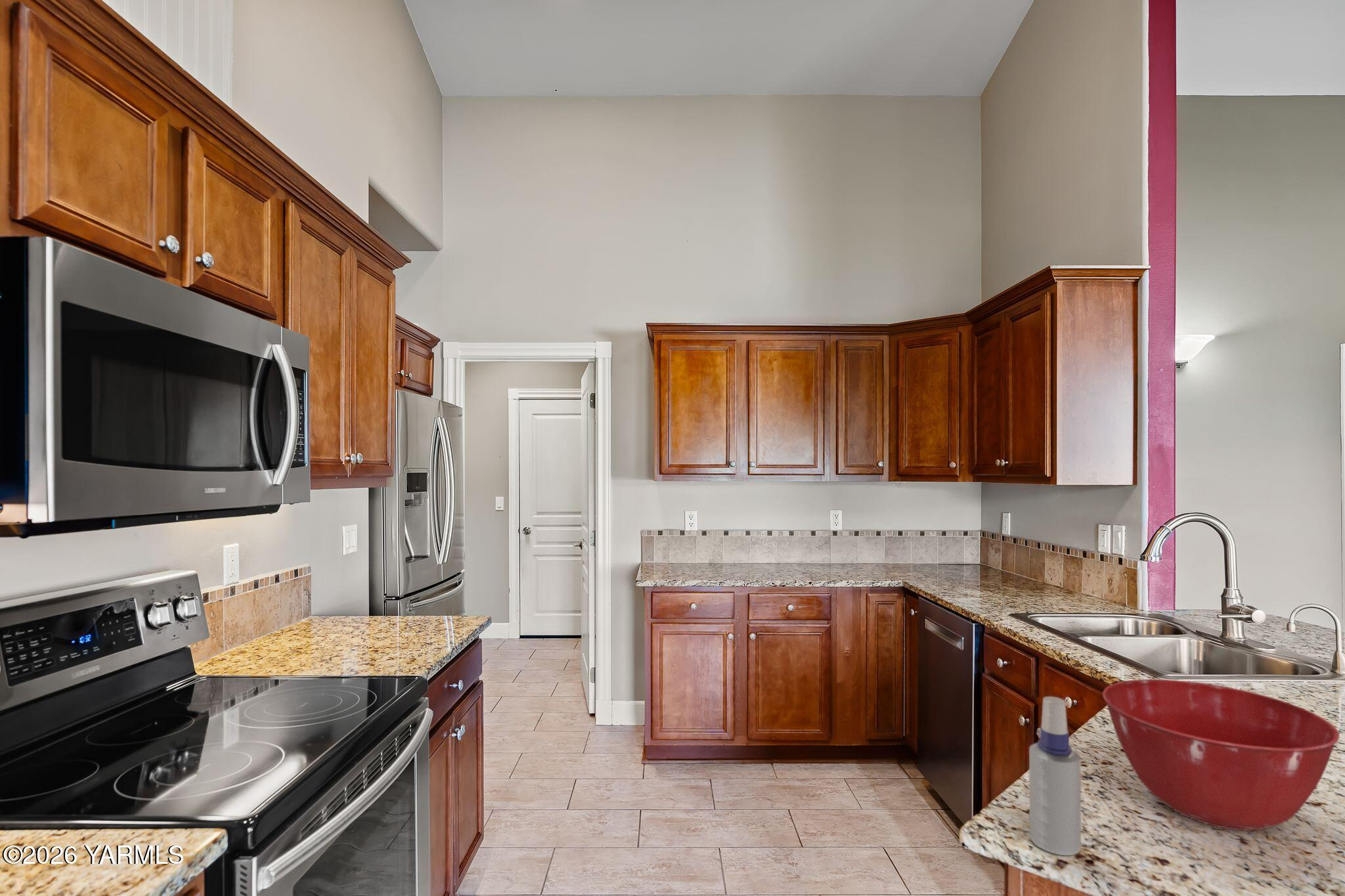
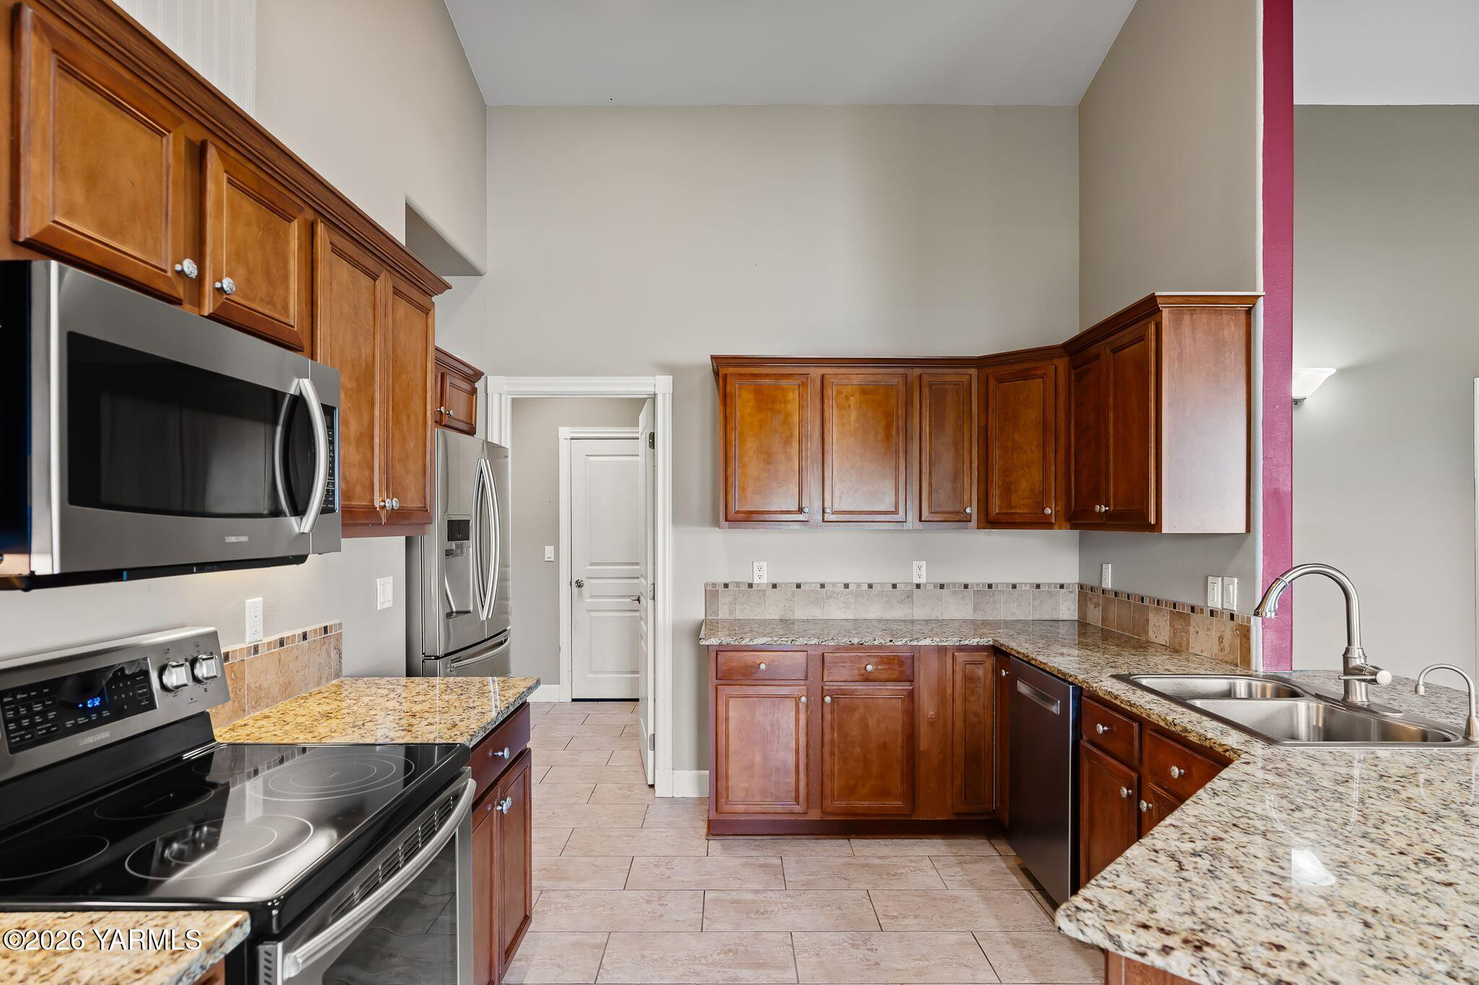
- mixing bowl [1102,679,1340,832]
- spray bottle [1028,696,1082,856]
